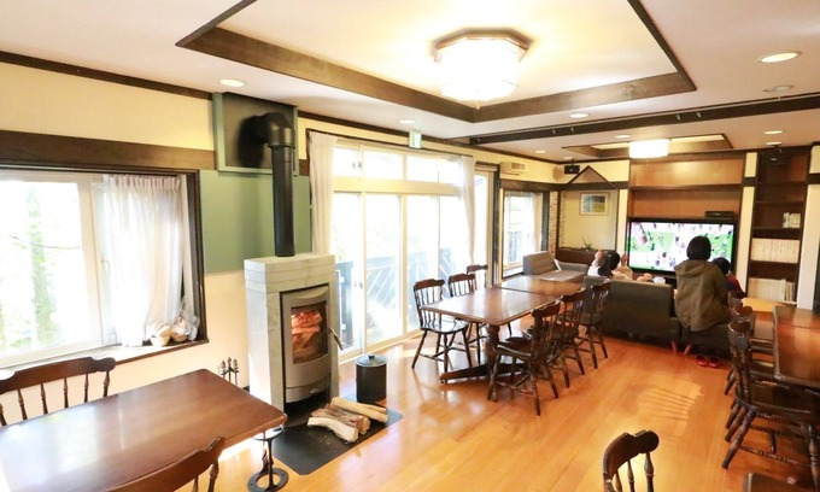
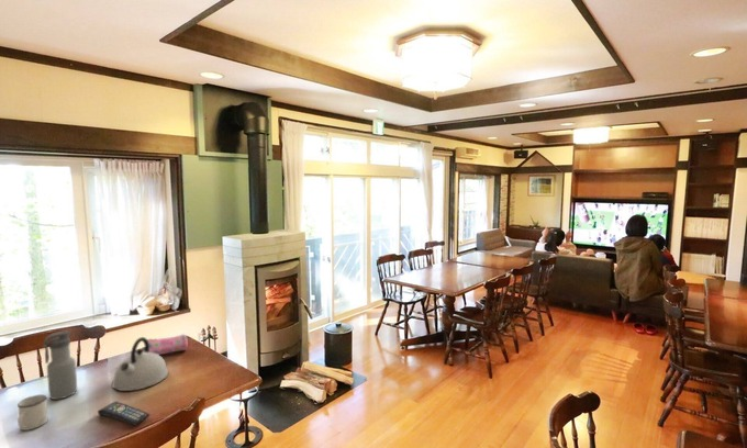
+ kettle [111,336,169,392]
+ pencil case [142,333,189,356]
+ mug [16,394,49,432]
+ water bottle [42,329,78,401]
+ remote control [97,401,150,426]
